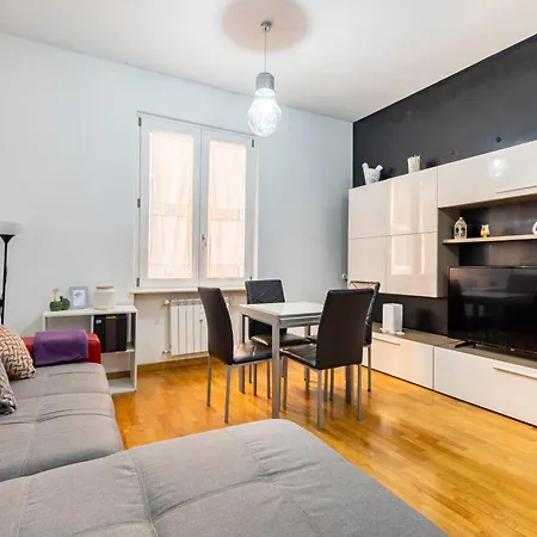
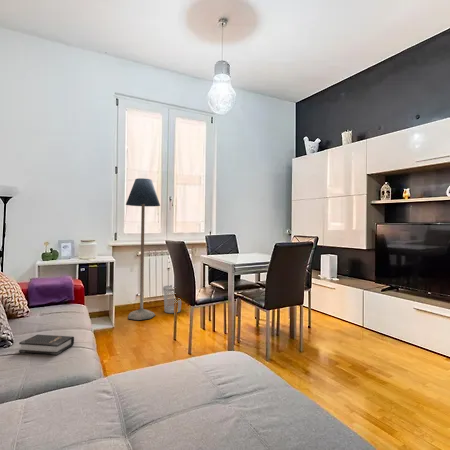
+ hardback book [18,334,75,356]
+ wastebasket [162,284,183,314]
+ floor lamp [125,177,161,321]
